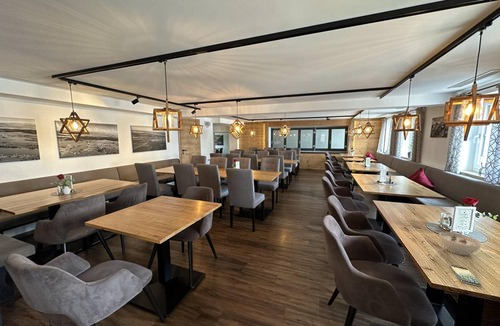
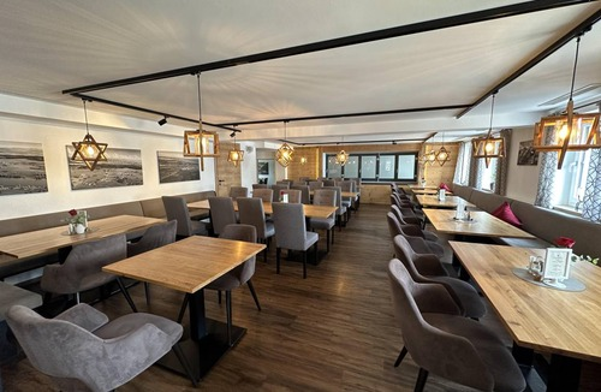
- smartphone [449,264,483,287]
- soup bowl [438,231,482,256]
